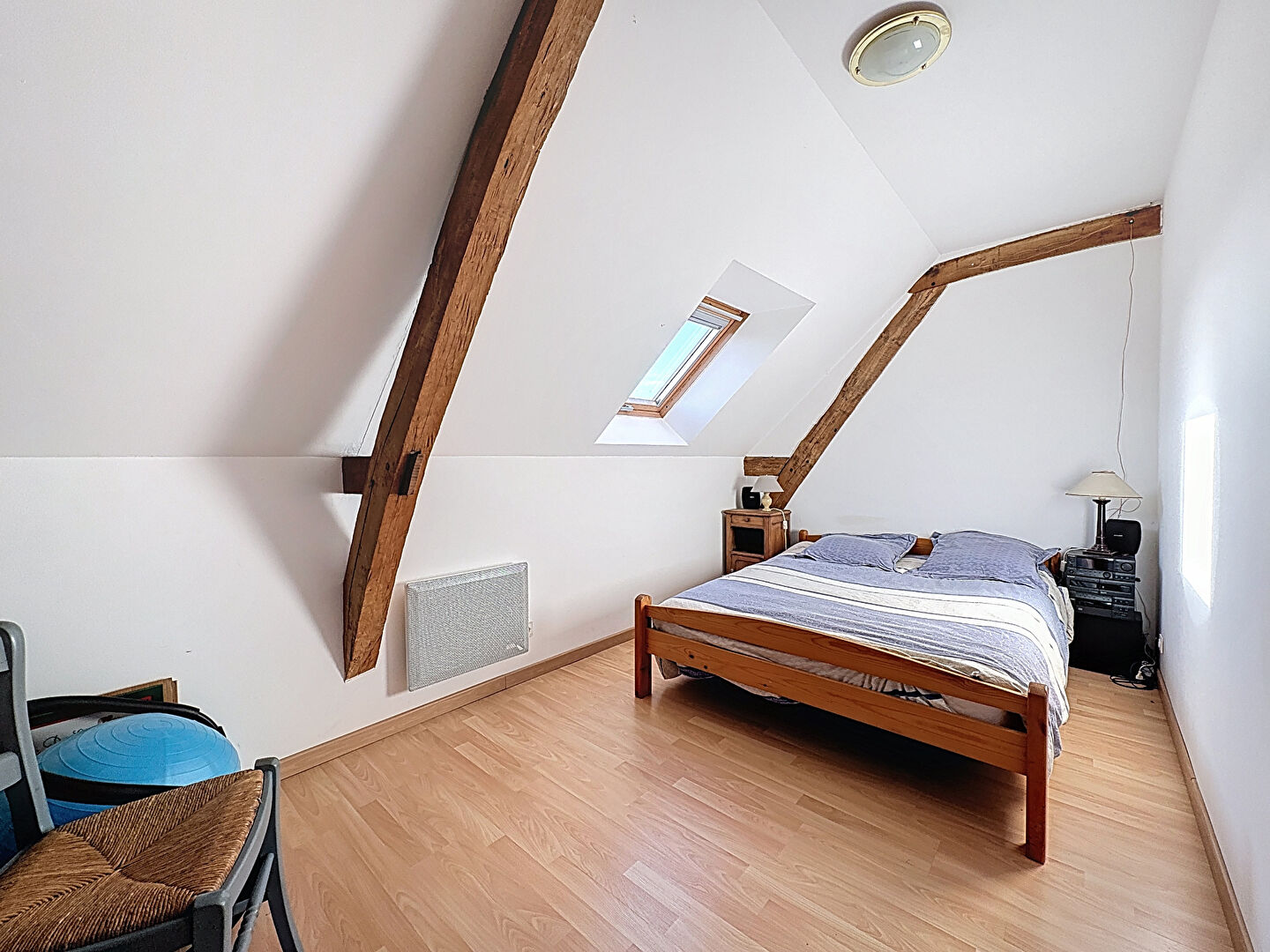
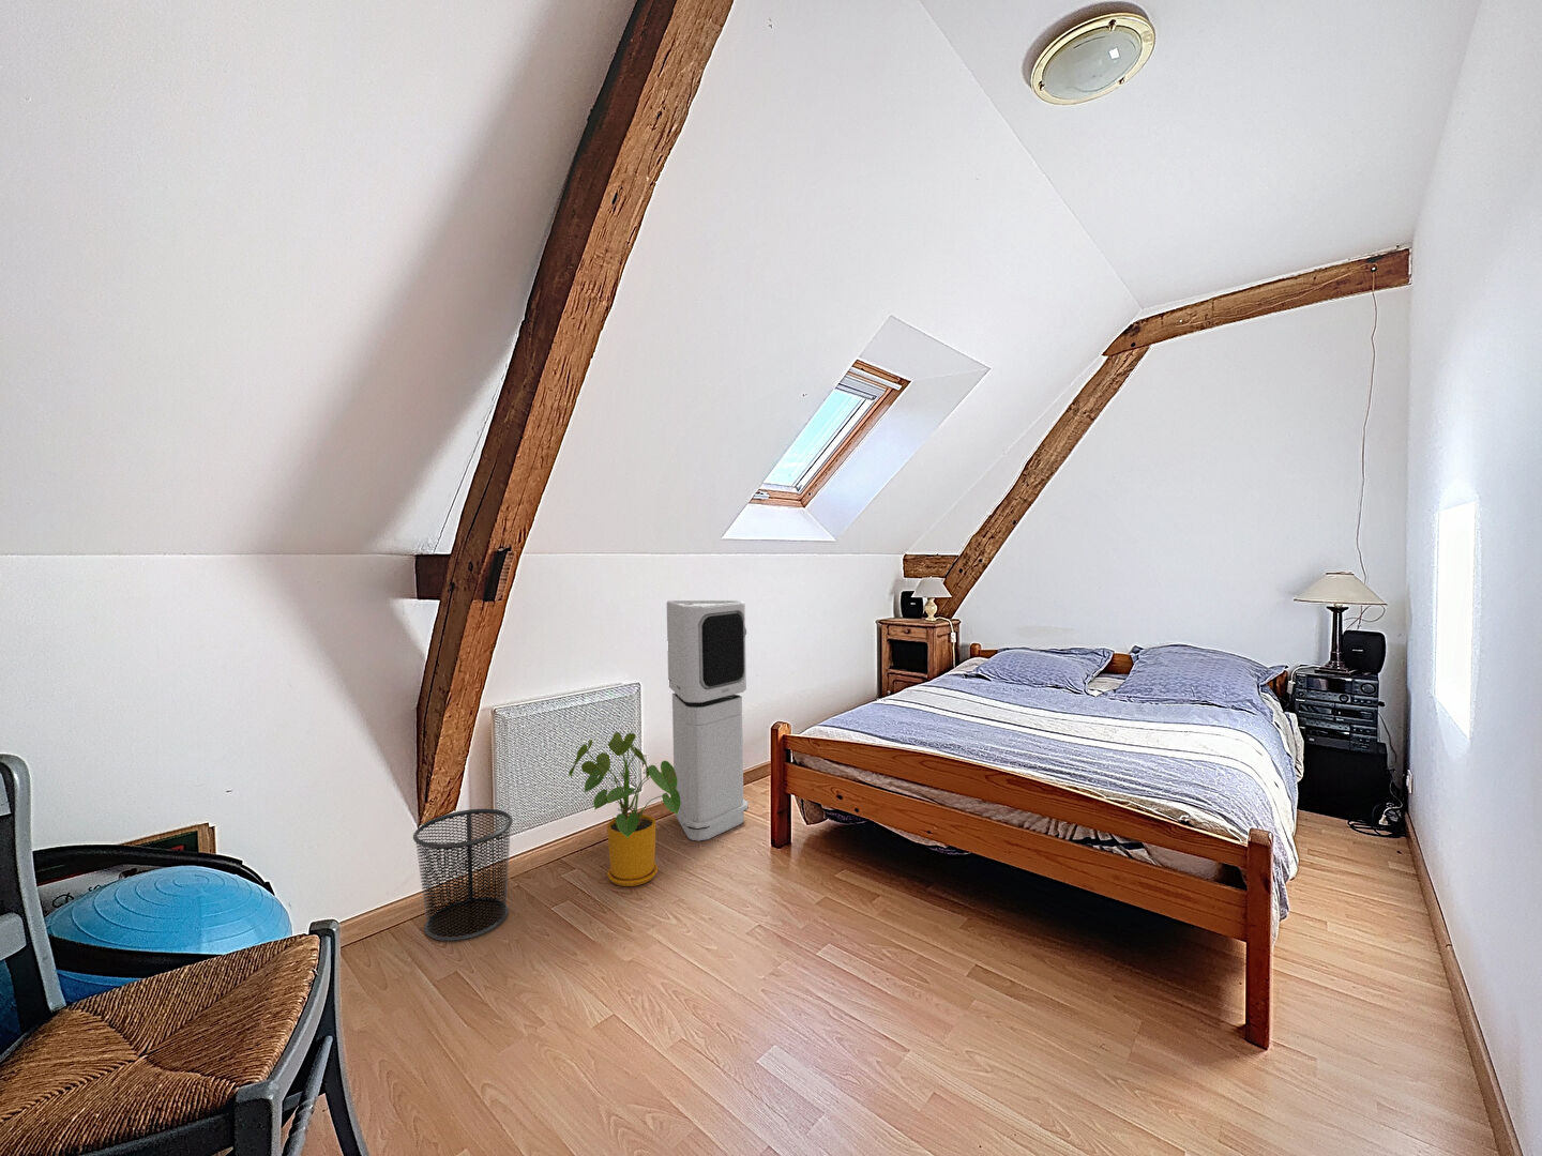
+ waste bin [413,809,514,942]
+ air purifier [667,600,749,843]
+ house plant [567,731,681,888]
